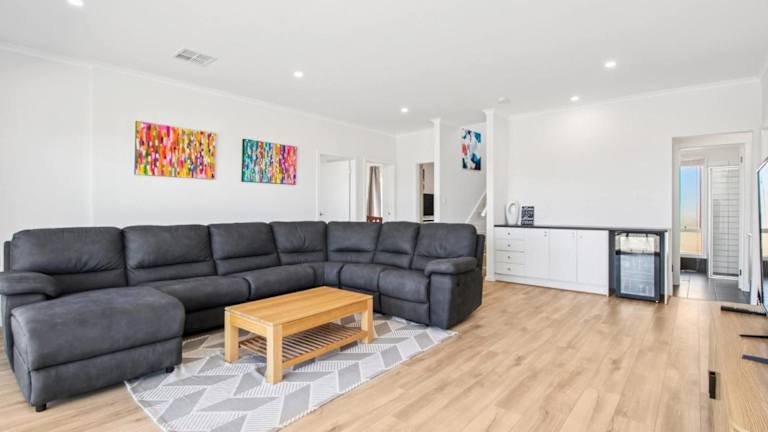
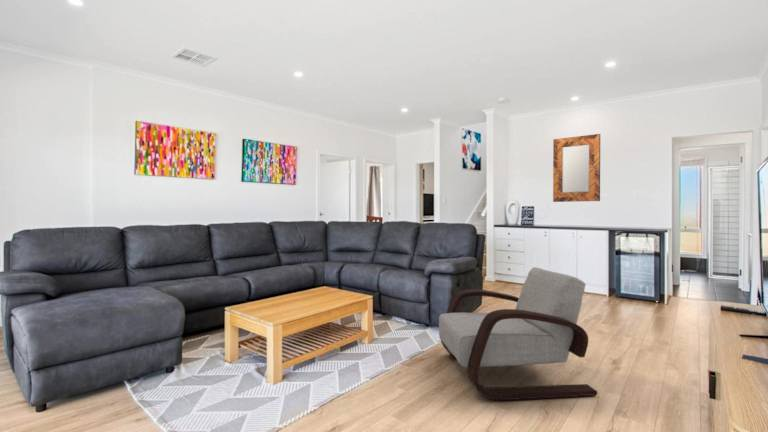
+ armchair [438,266,598,401]
+ home mirror [552,133,601,203]
